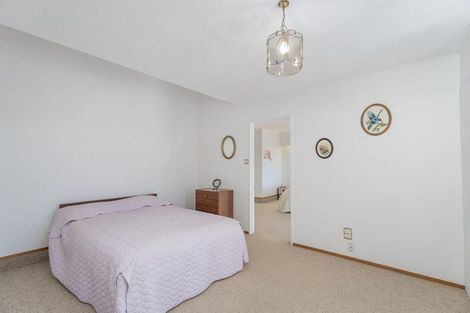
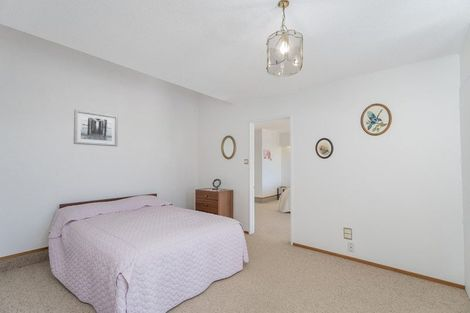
+ wall art [73,109,119,147]
